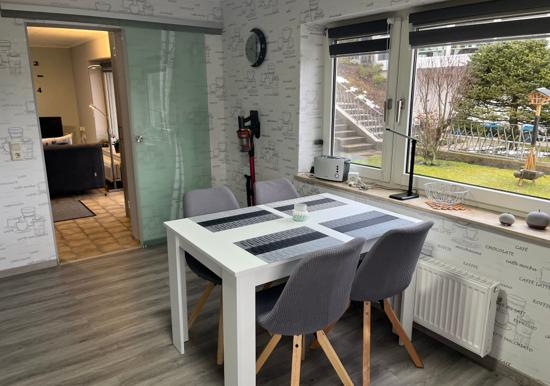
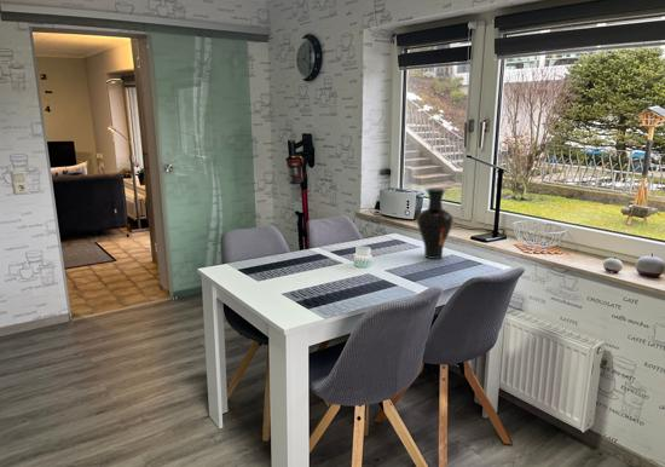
+ vase [416,186,455,260]
